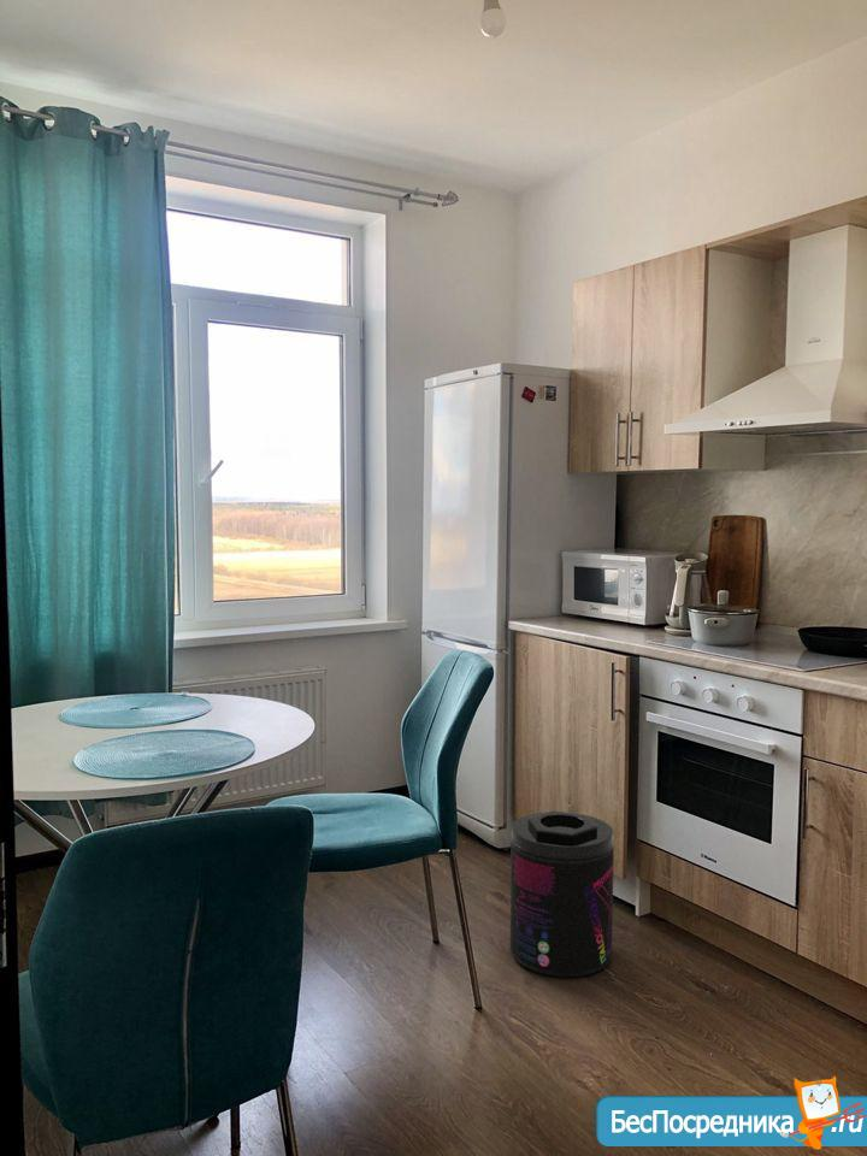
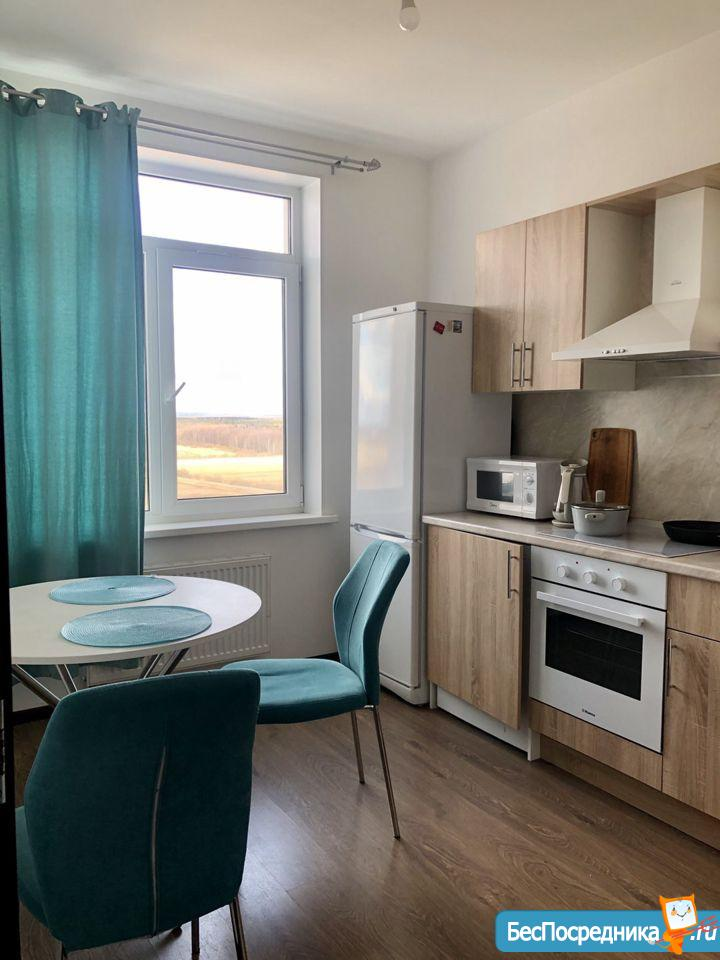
- supplement container [509,809,615,978]
